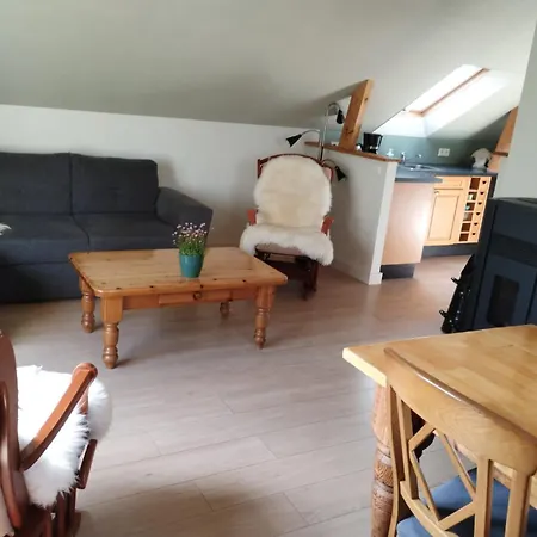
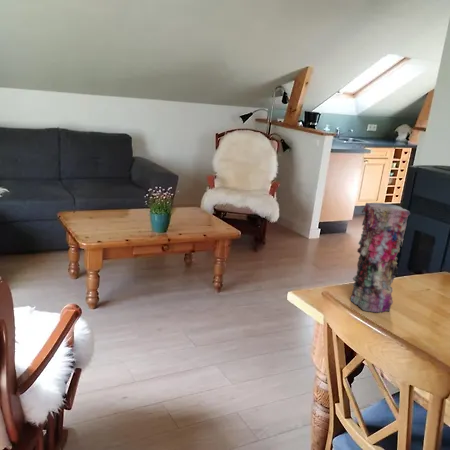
+ vase [350,202,411,313]
